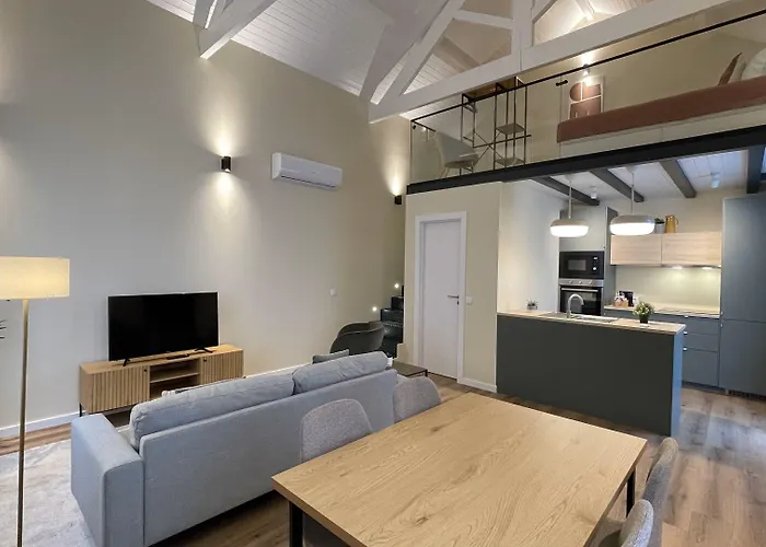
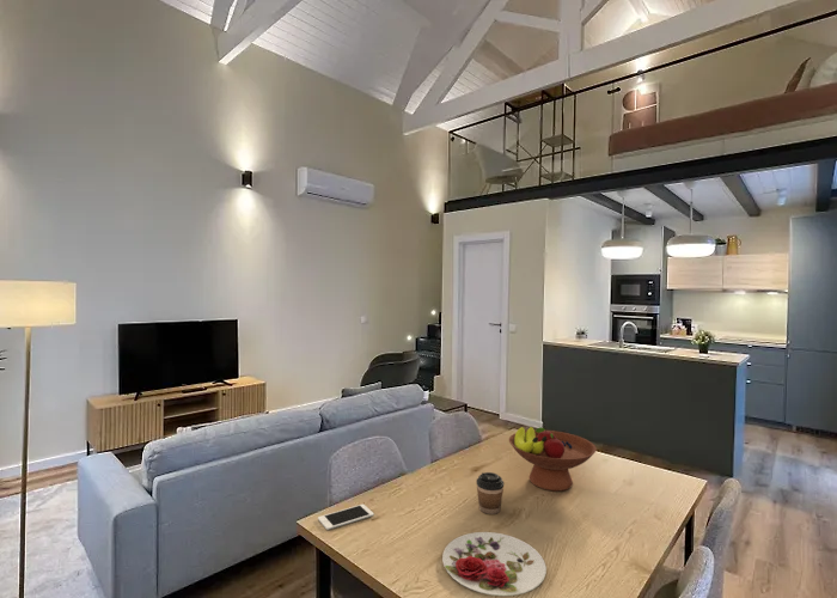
+ fruit bowl [508,426,598,493]
+ cell phone [317,504,374,531]
+ coffee cup [476,471,505,515]
+ plate [441,531,548,597]
